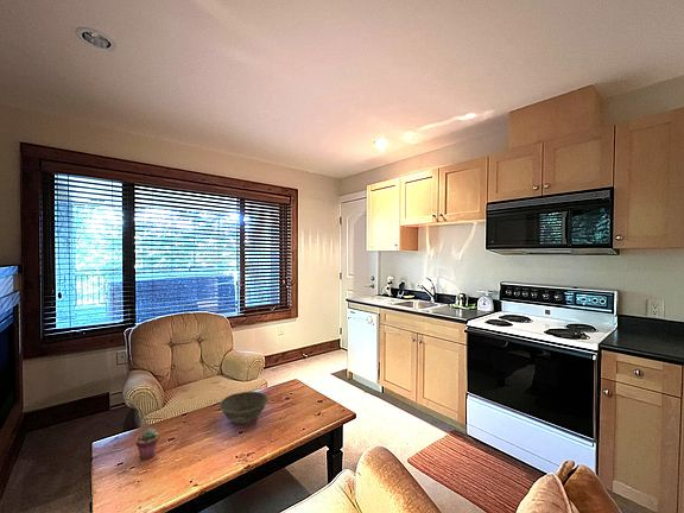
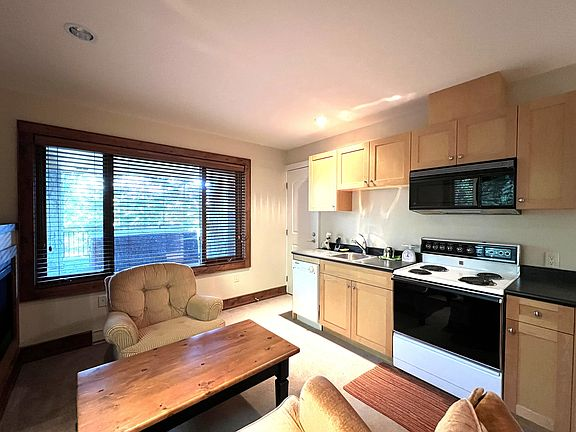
- potted succulent [134,426,160,461]
- bowl [218,391,270,425]
